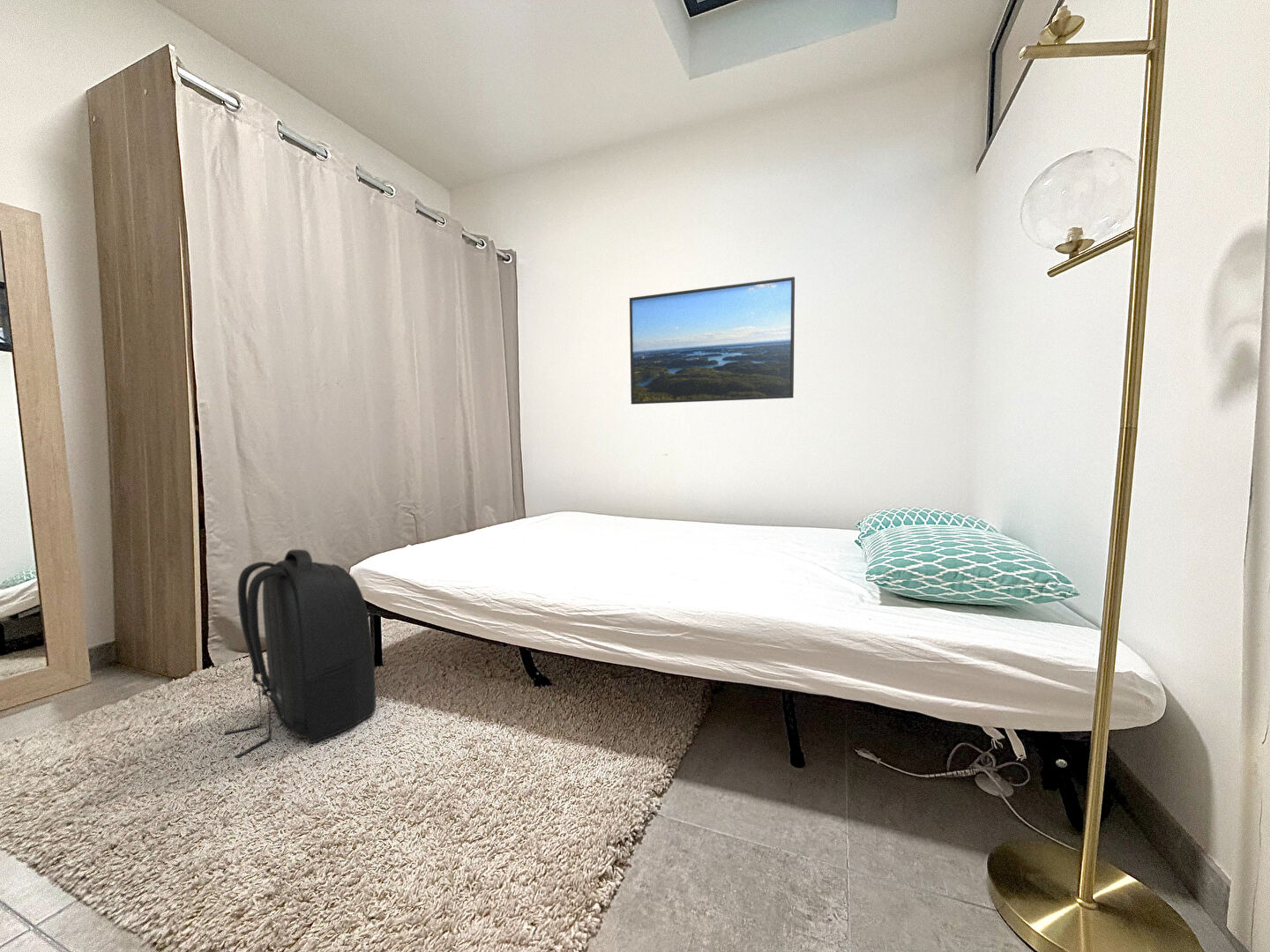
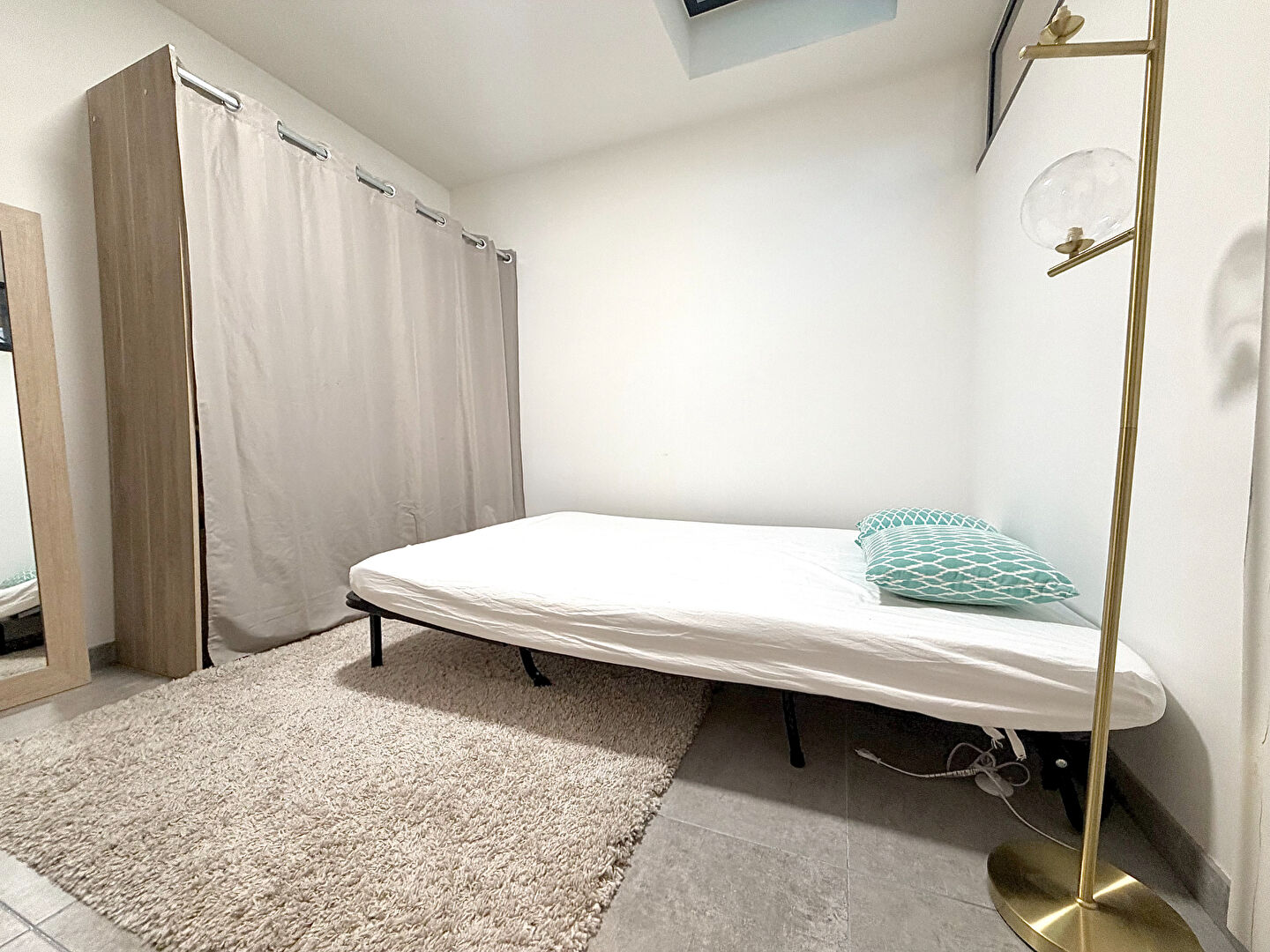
- backpack [223,548,377,759]
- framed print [629,276,796,405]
